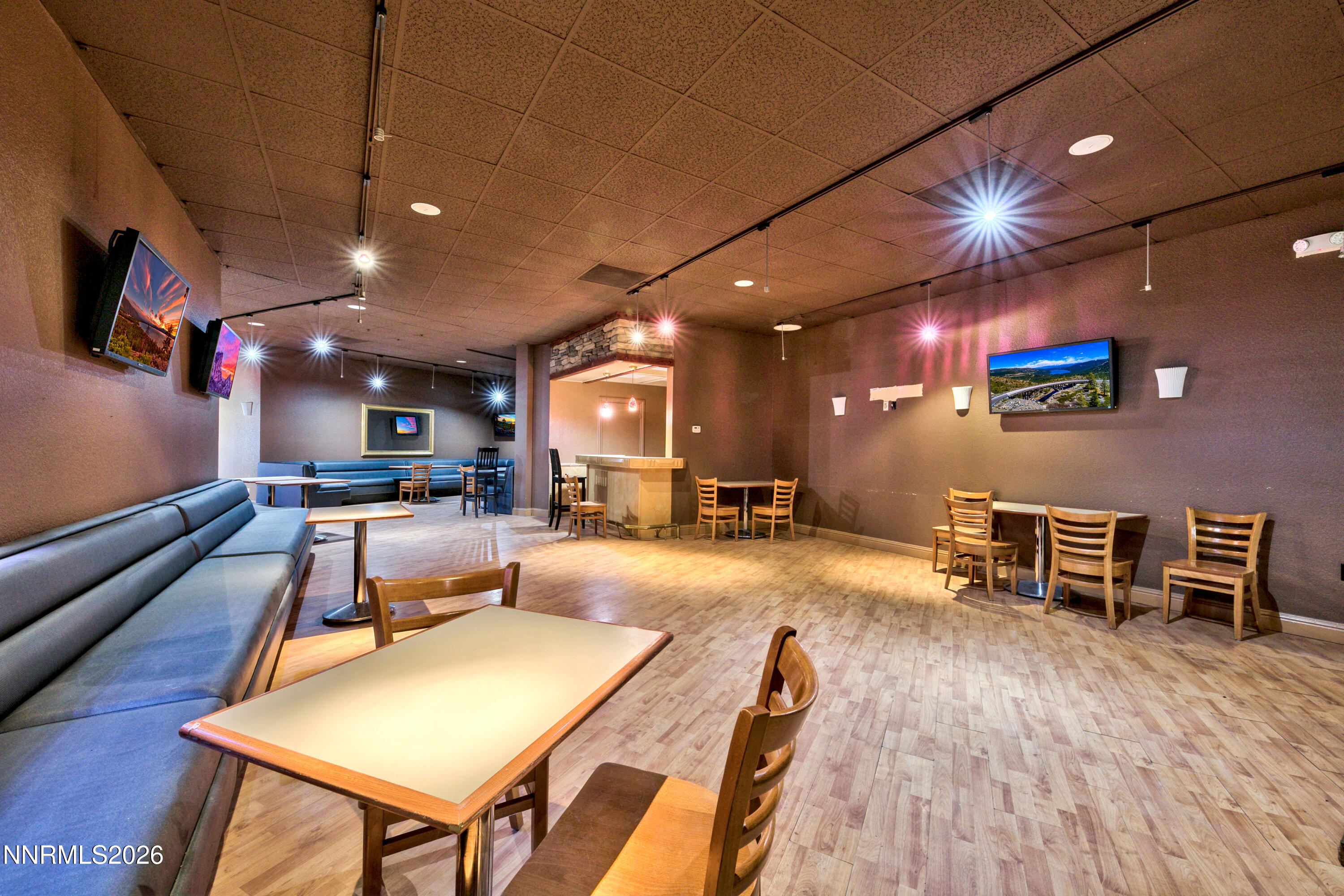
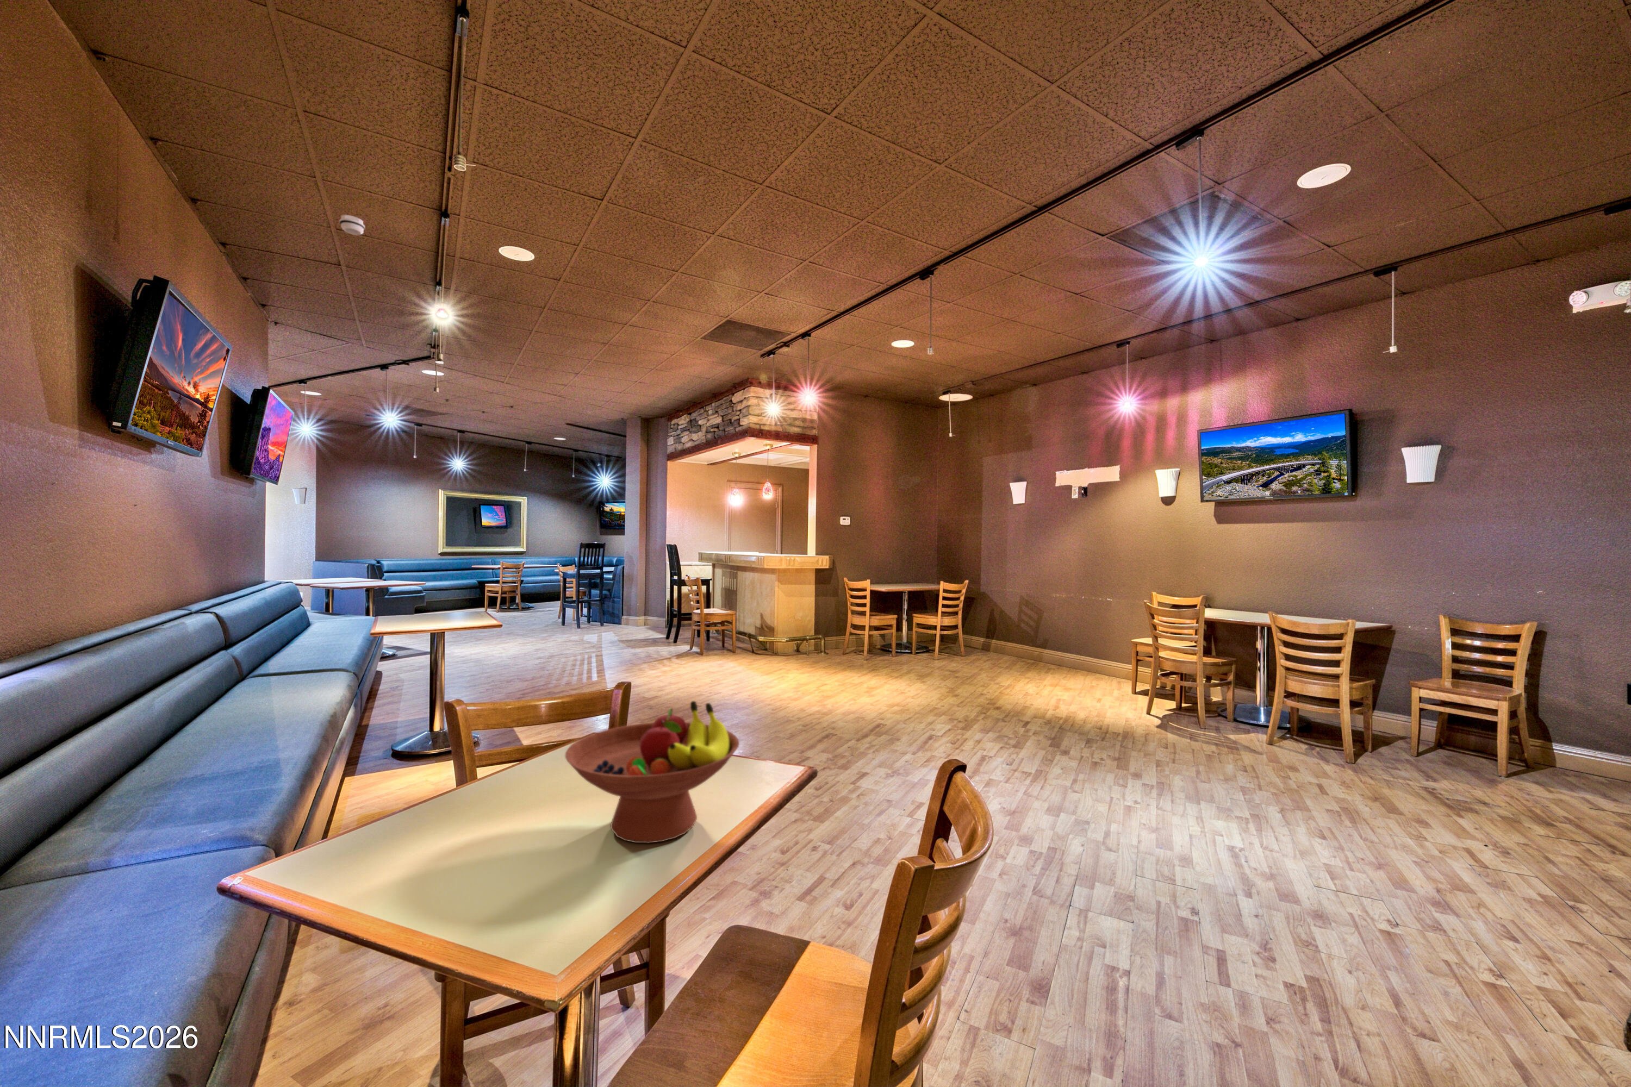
+ fruit bowl [564,700,740,844]
+ smoke detector [339,215,365,235]
